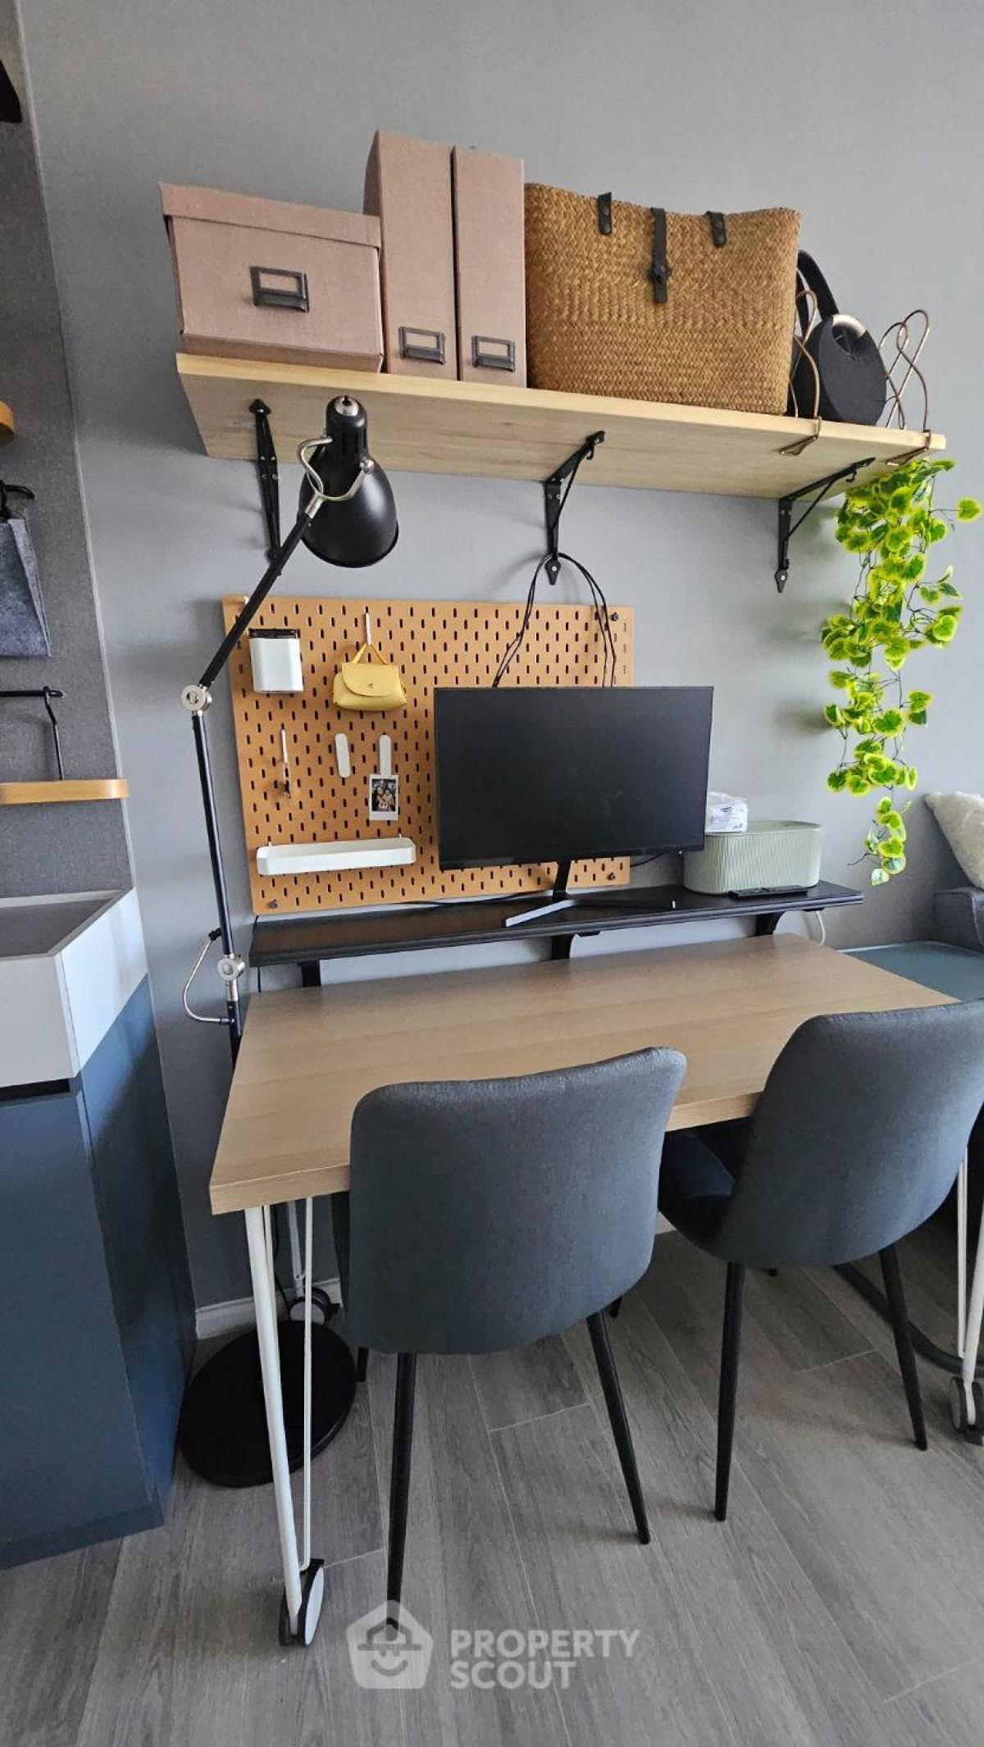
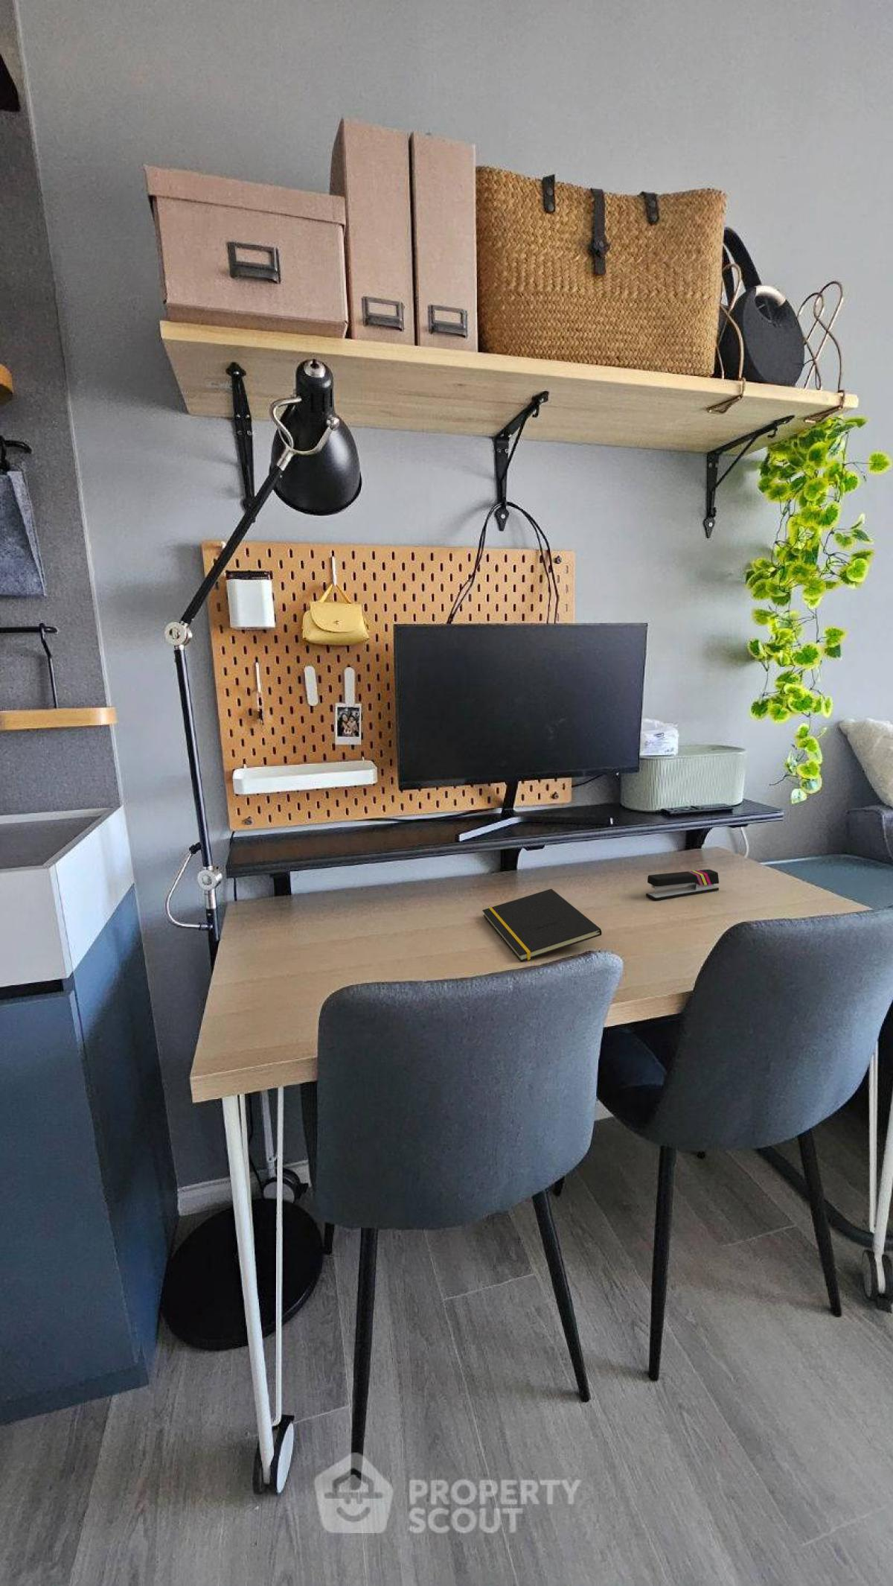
+ notepad [481,888,602,962]
+ stapler [645,869,720,901]
